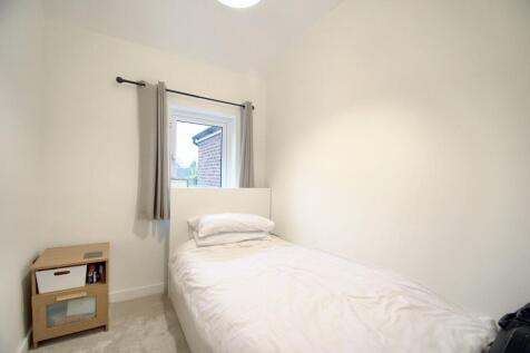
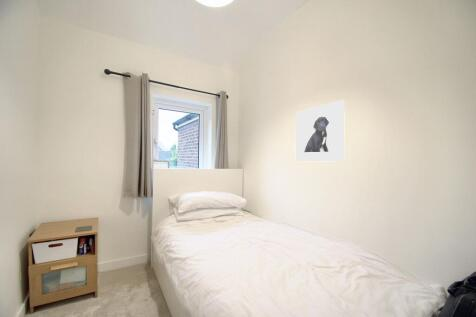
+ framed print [295,99,346,163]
